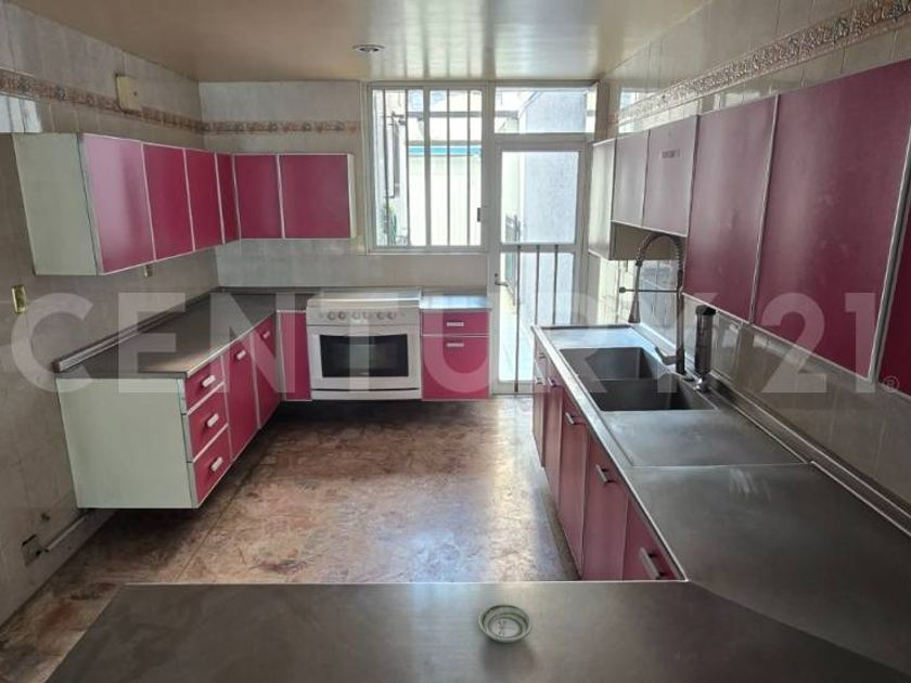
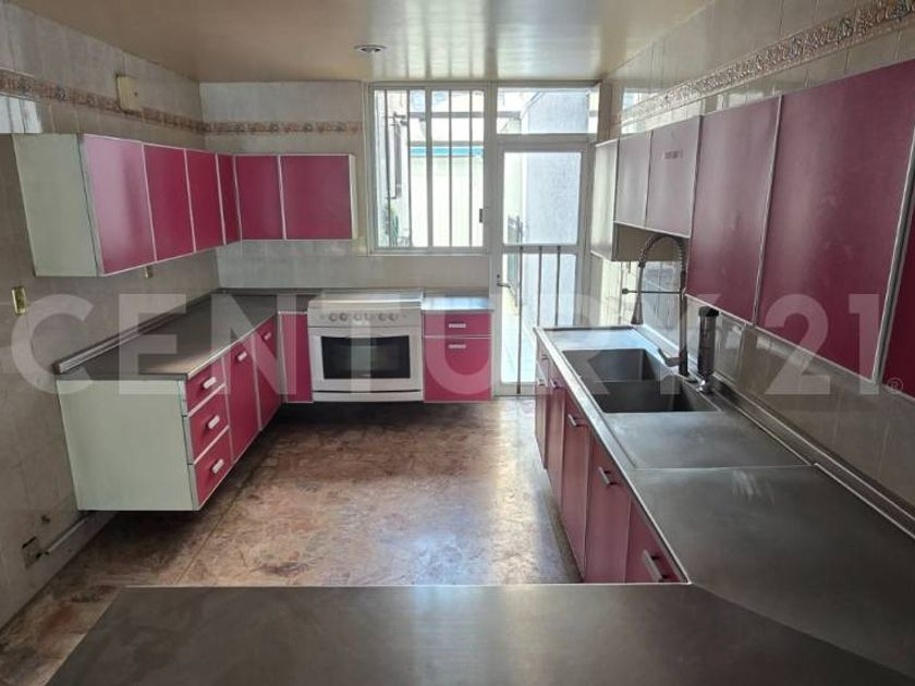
- saucer [477,603,534,644]
